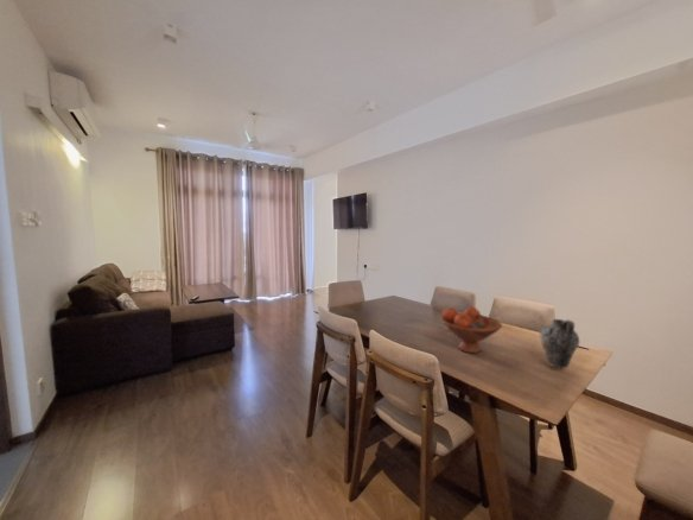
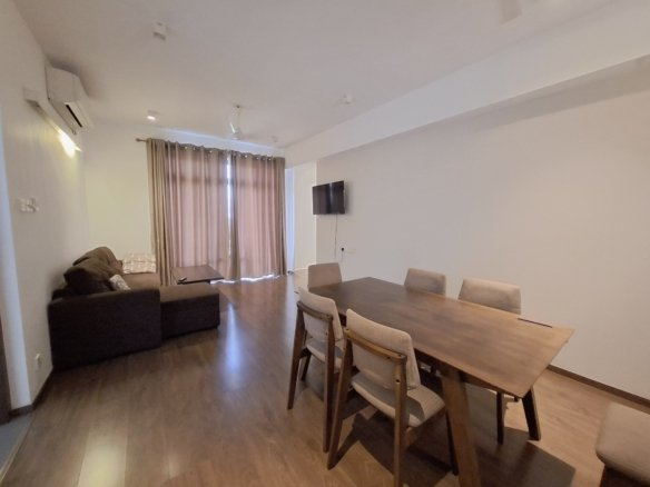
- ceramic jug [539,318,580,369]
- fruit bowl [440,305,503,354]
